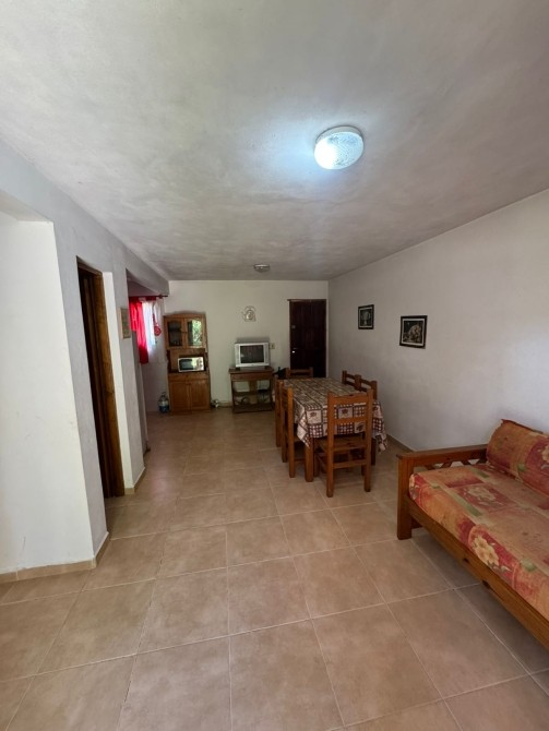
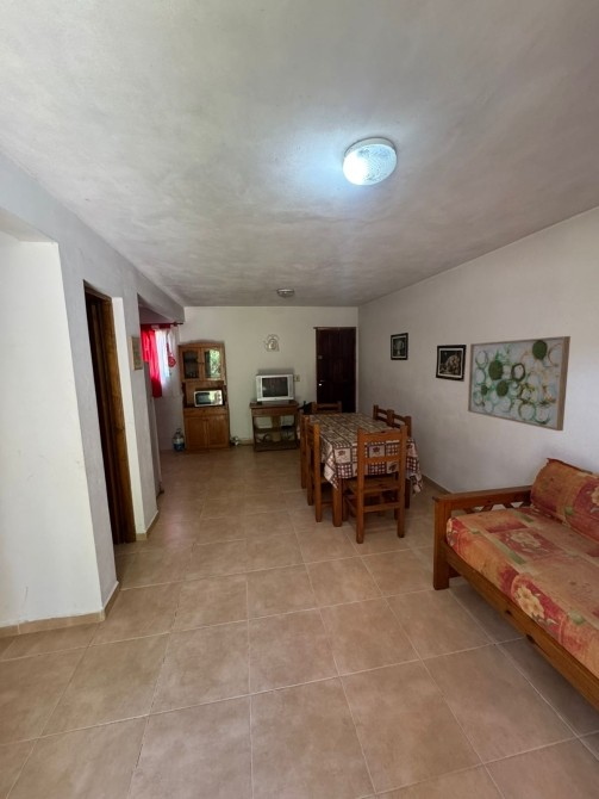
+ wall art [467,335,572,432]
